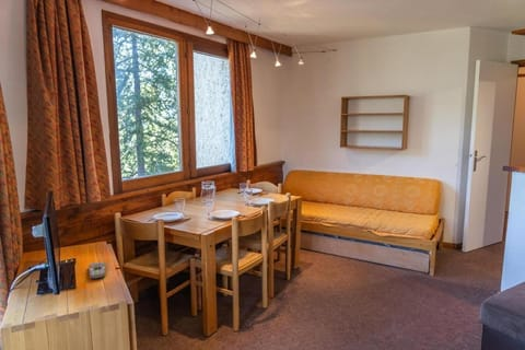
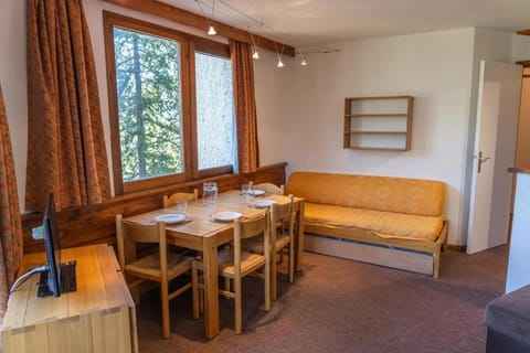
- remote control [88,260,107,280]
